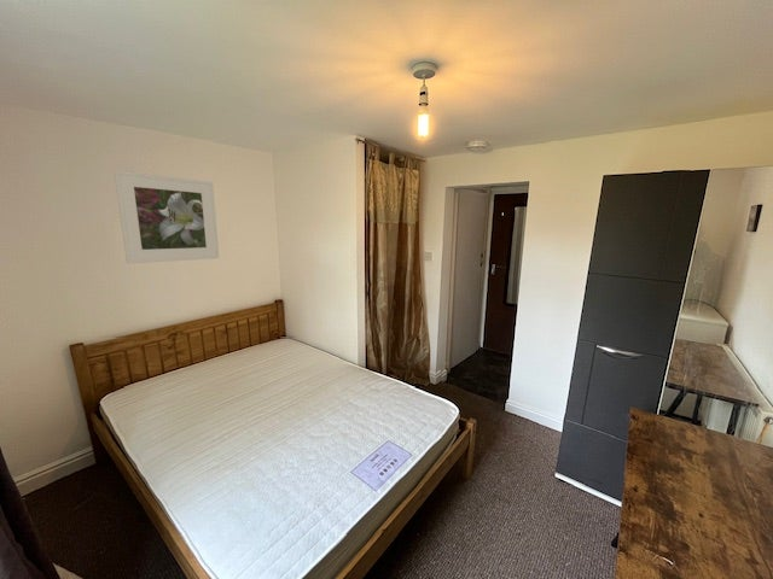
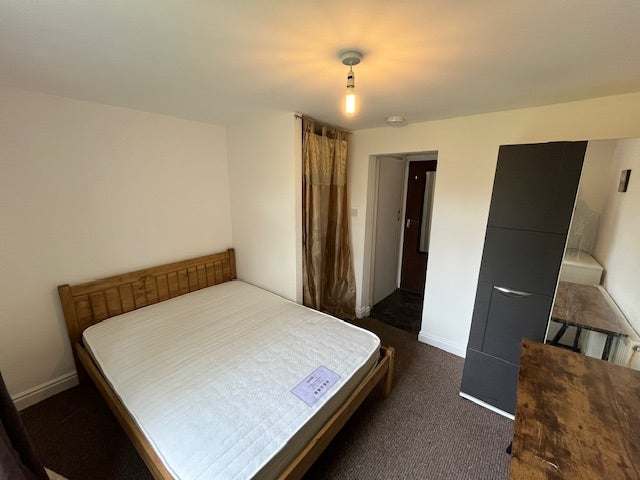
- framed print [112,169,220,264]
